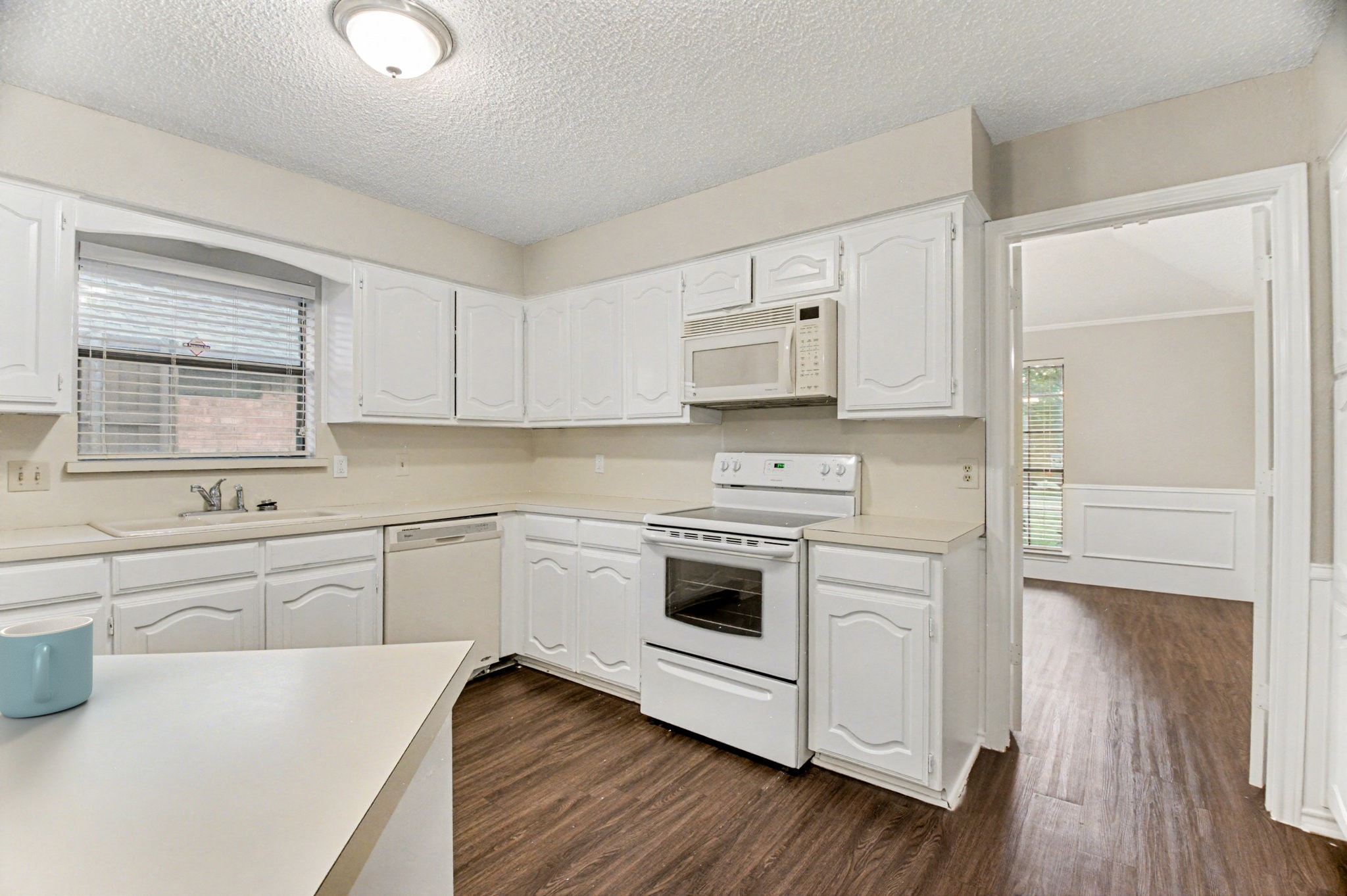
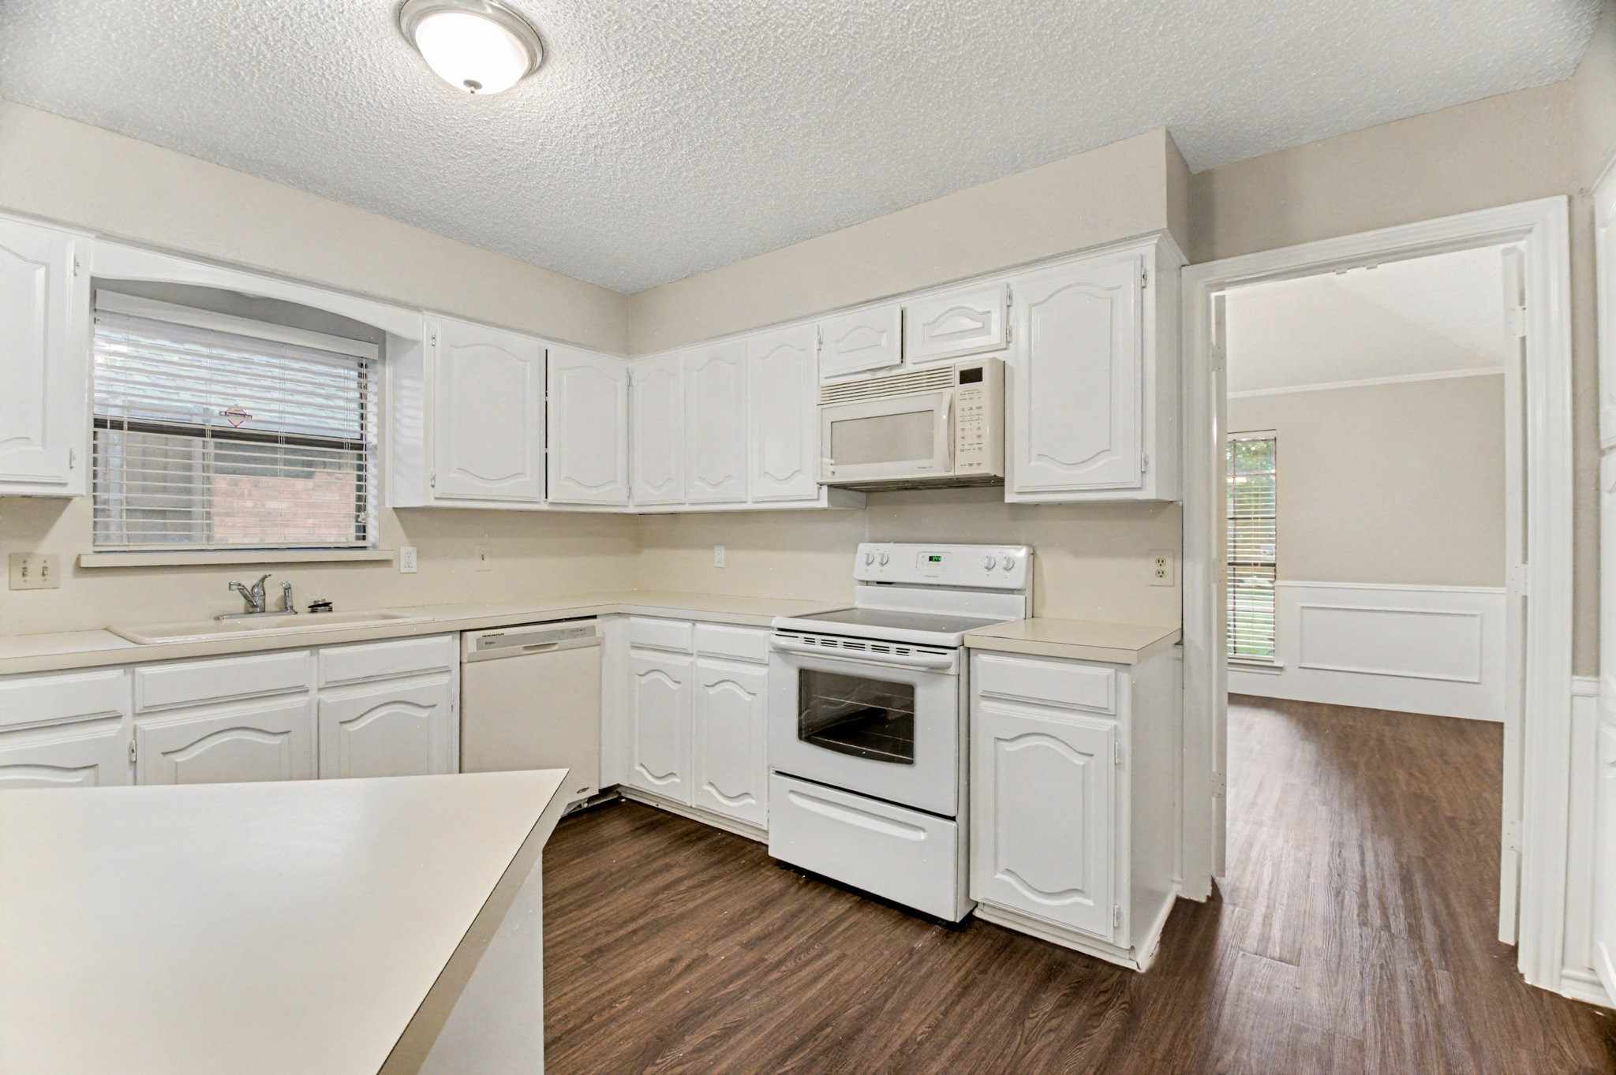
- mug [0,616,94,719]
